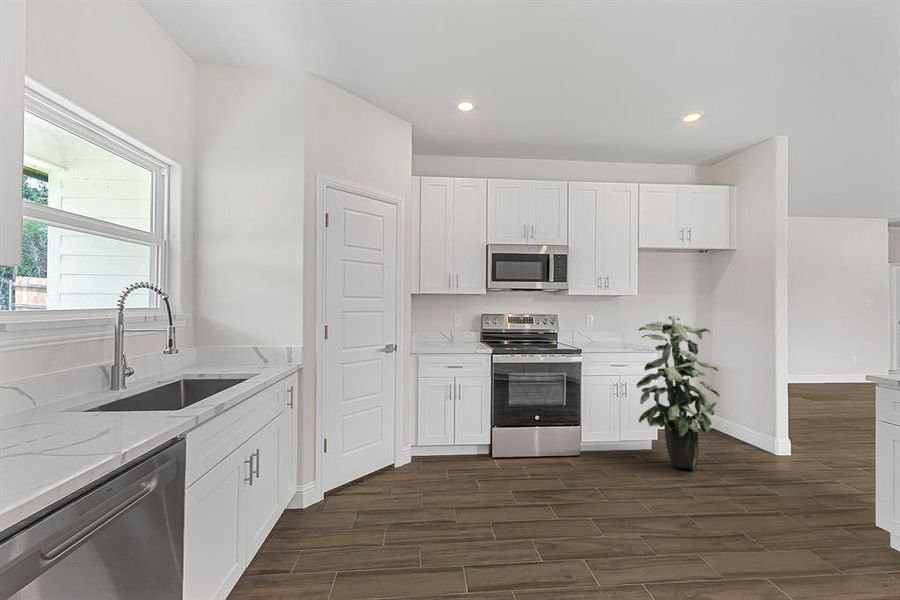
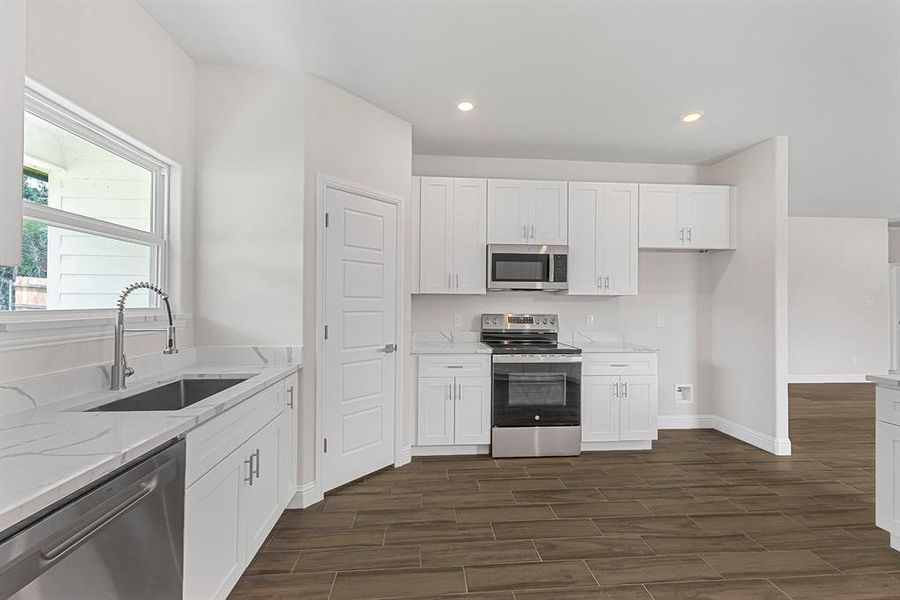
- indoor plant [636,315,721,470]
